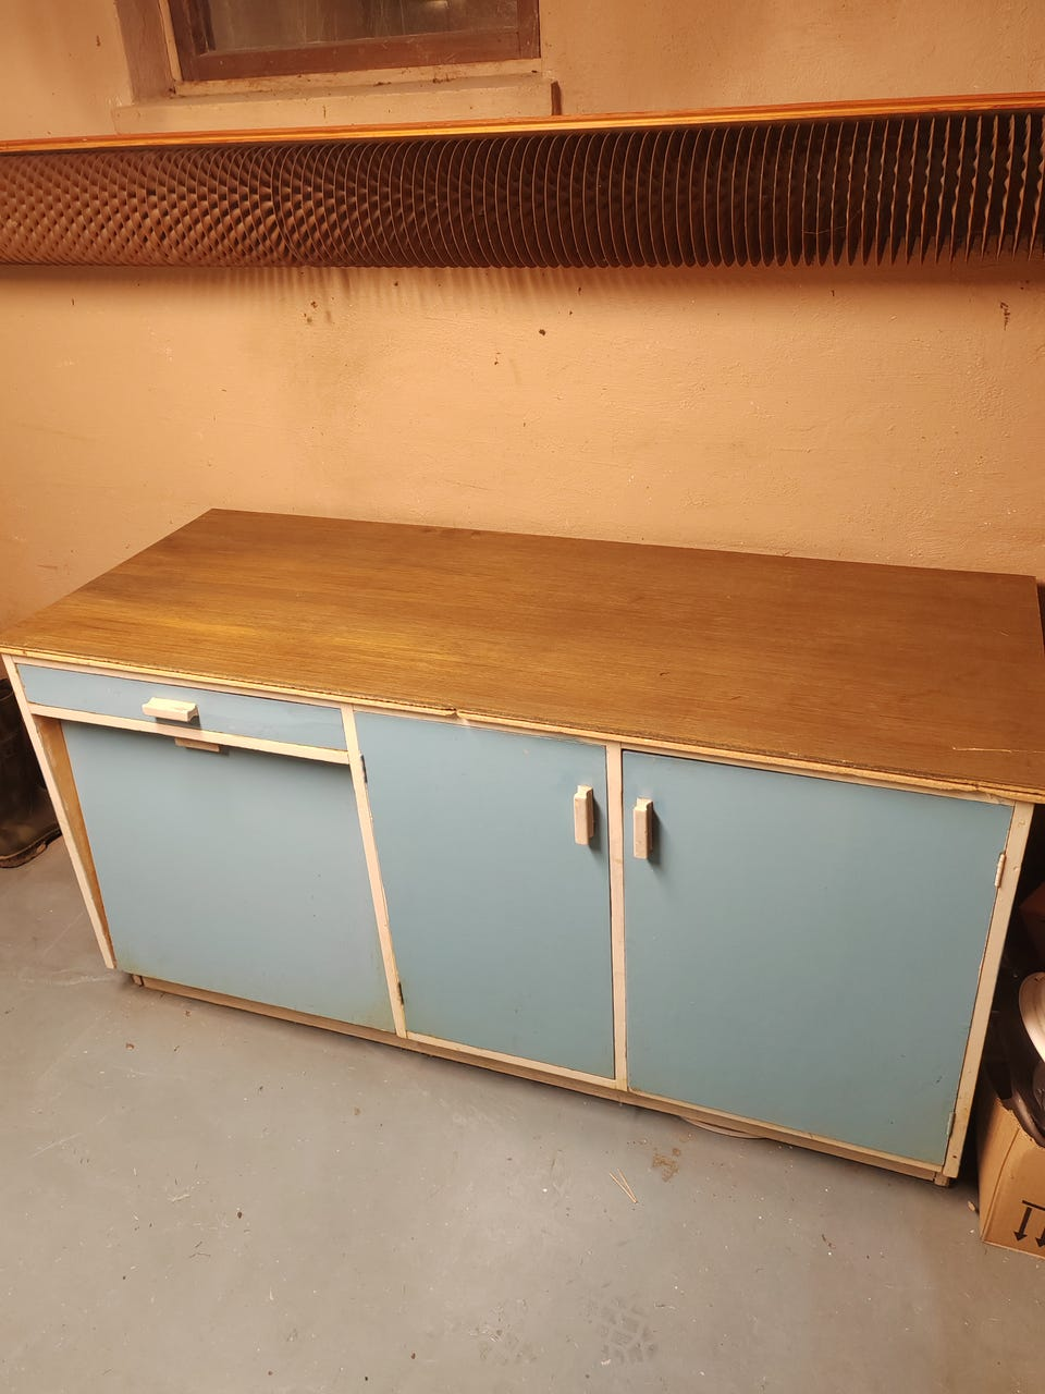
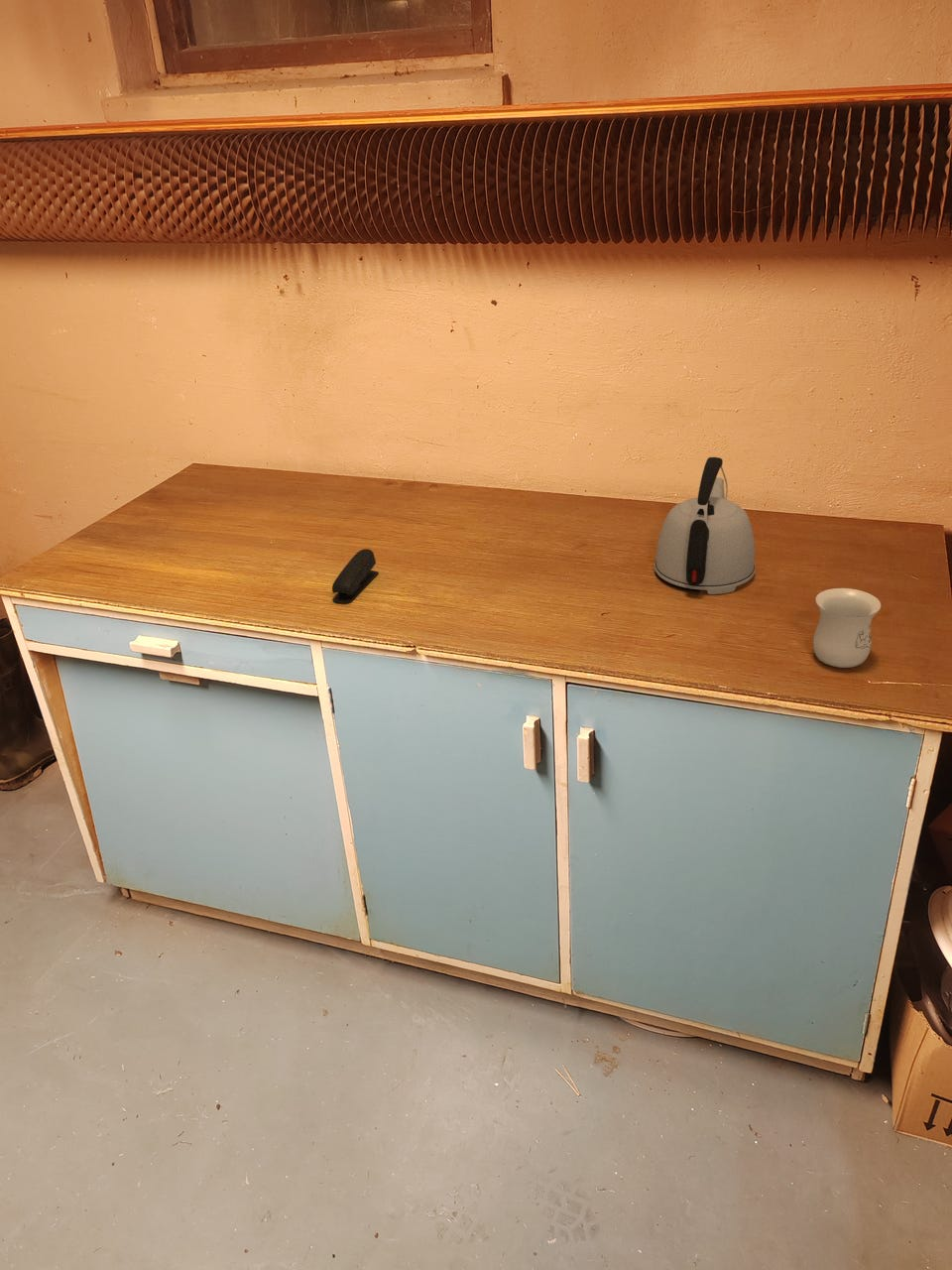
+ kettle [654,456,757,595]
+ stapler [331,548,380,604]
+ mug [812,587,882,669]
